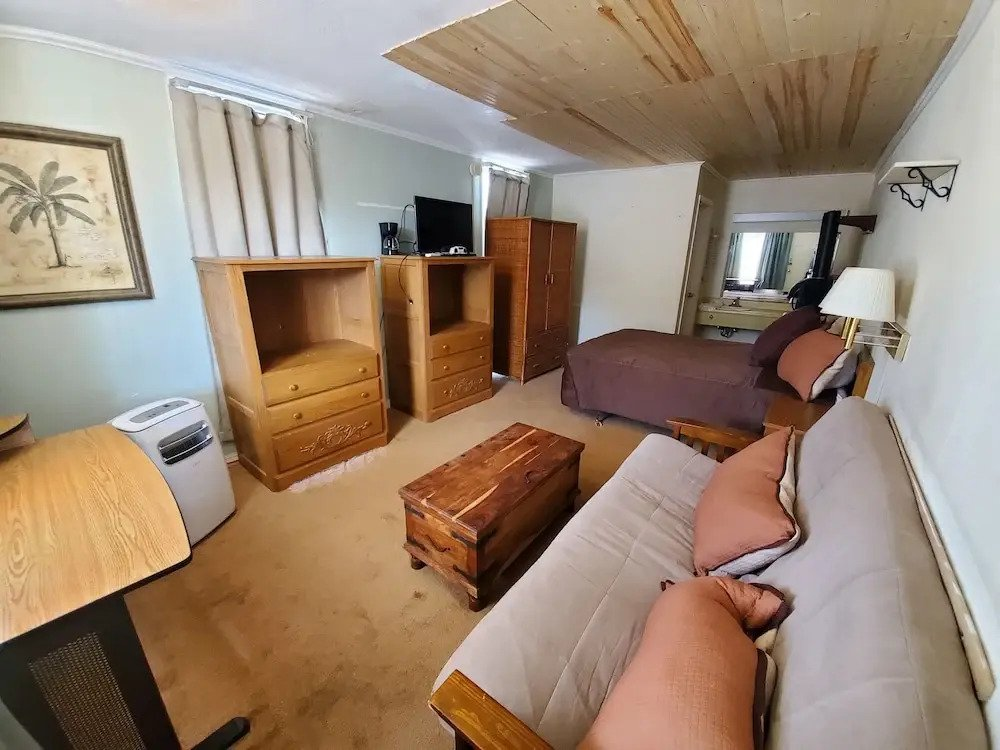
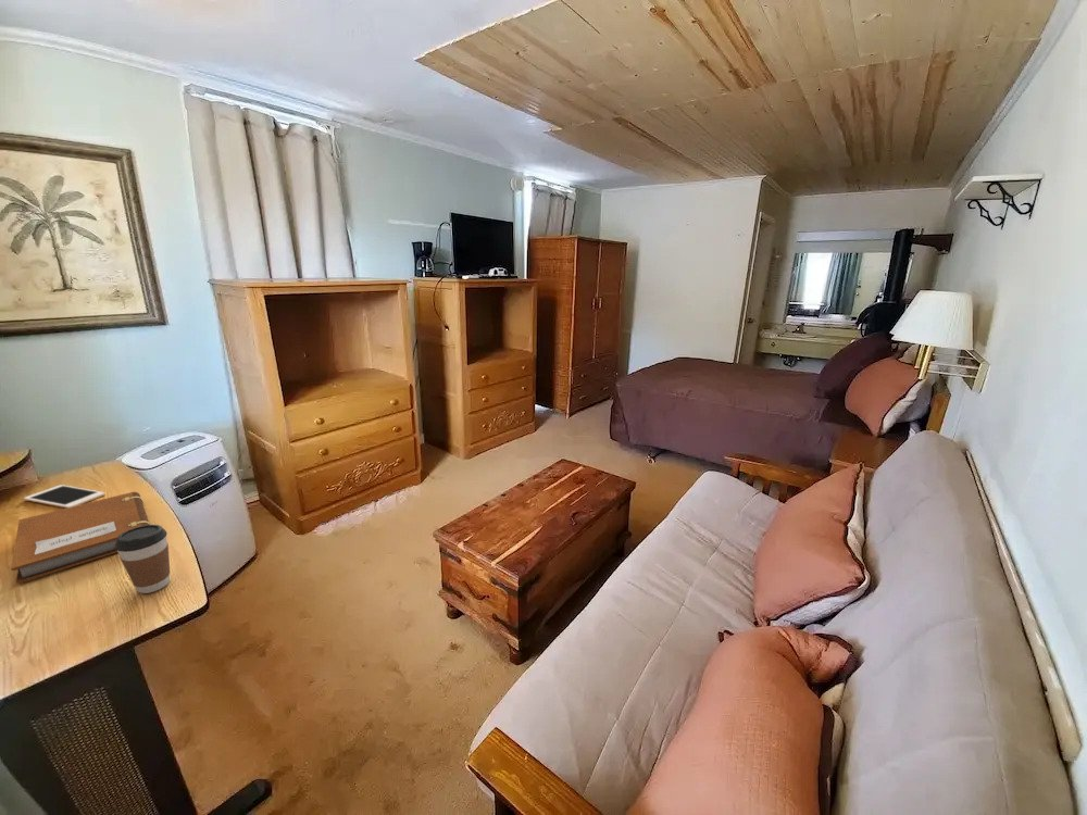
+ cell phone [23,484,107,509]
+ notebook [10,491,151,585]
+ coffee cup [115,524,171,594]
